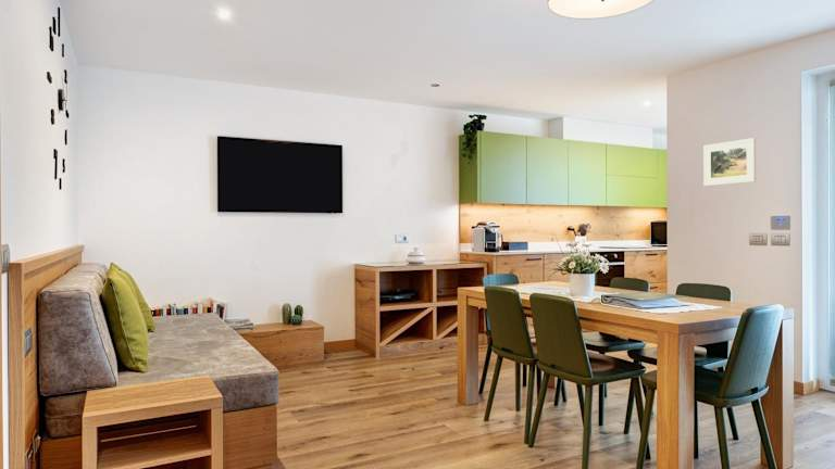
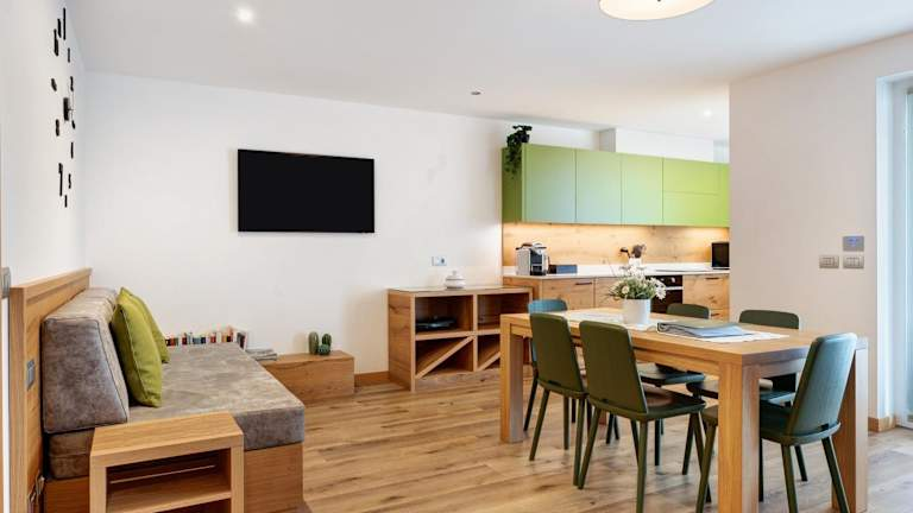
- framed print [702,137,757,187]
